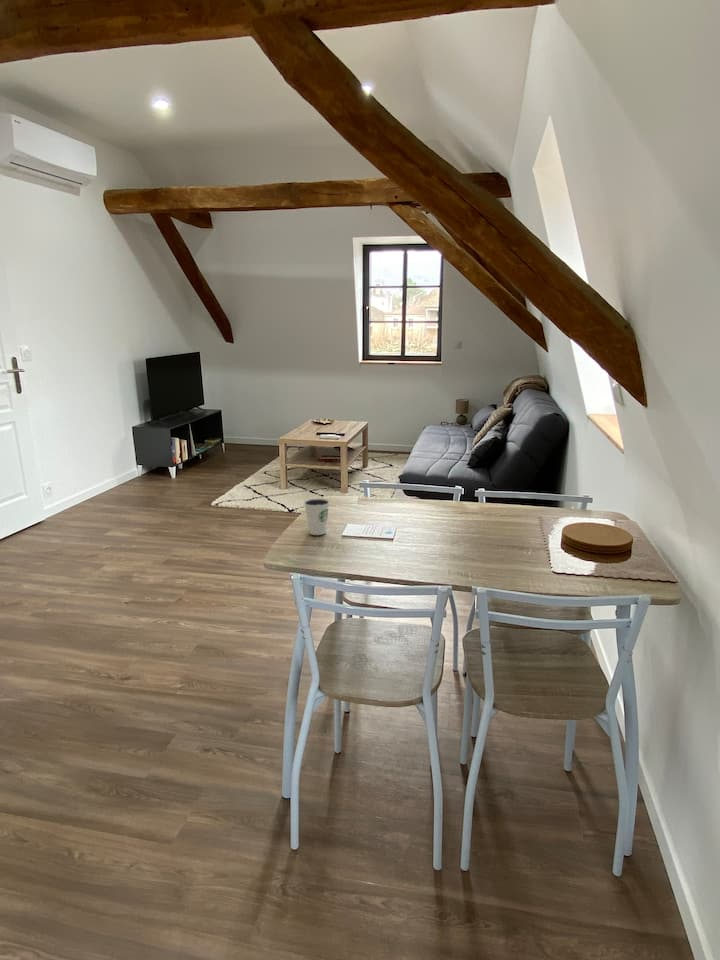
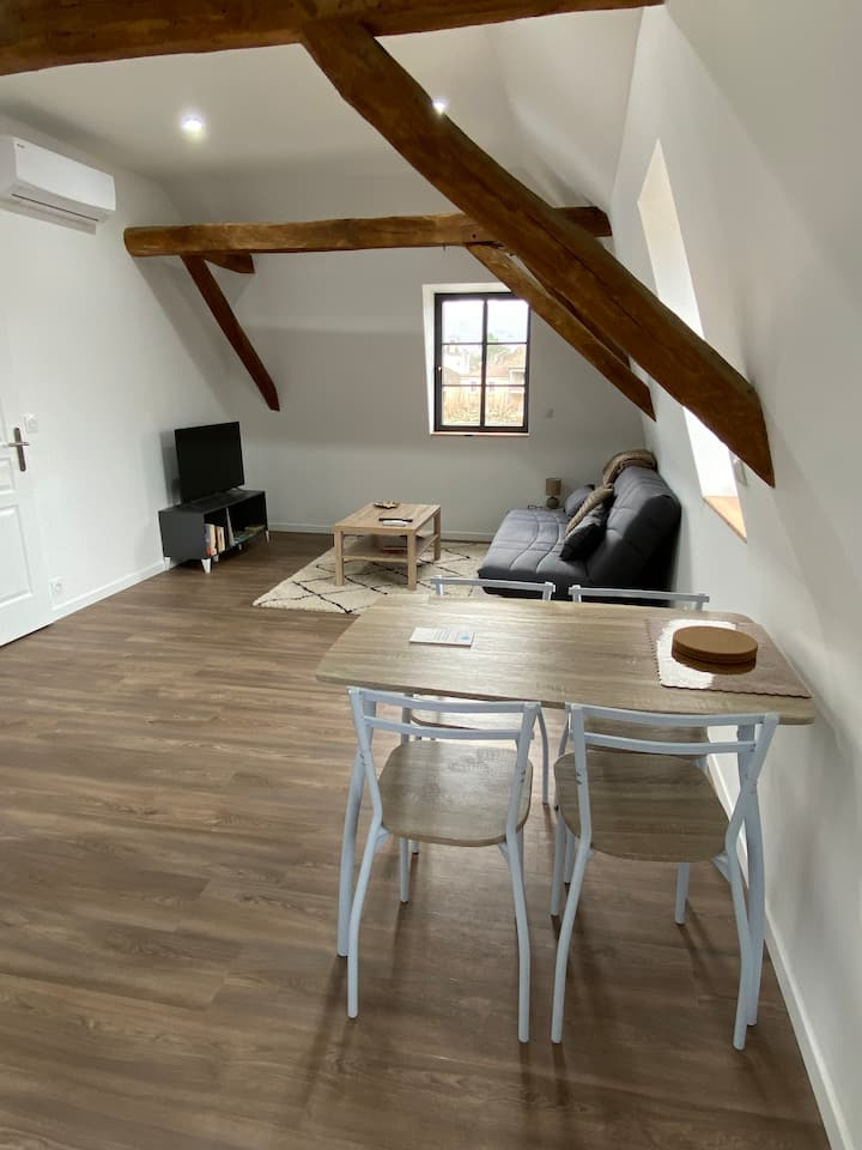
- dixie cup [303,498,330,536]
